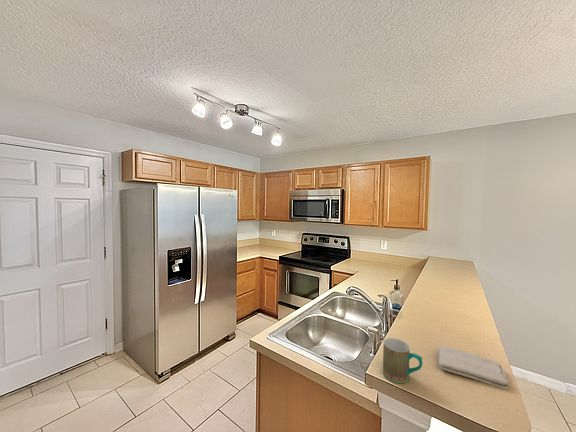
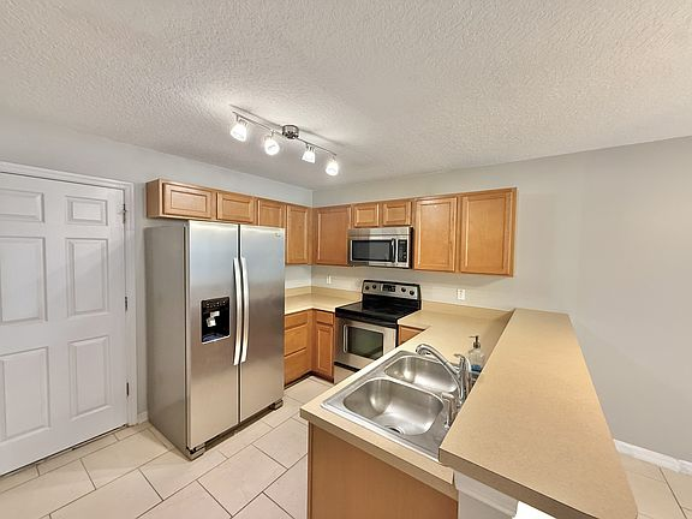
- washcloth [436,345,510,390]
- mug [382,337,423,384]
